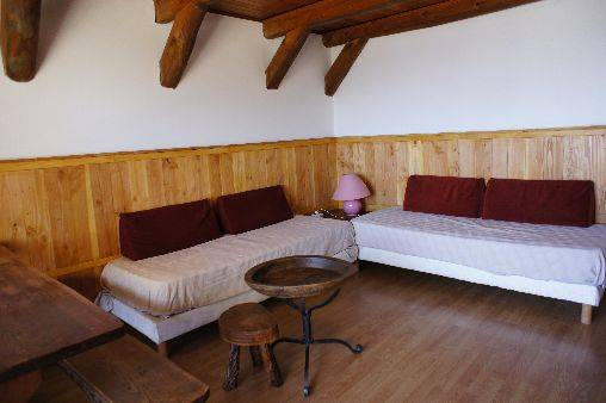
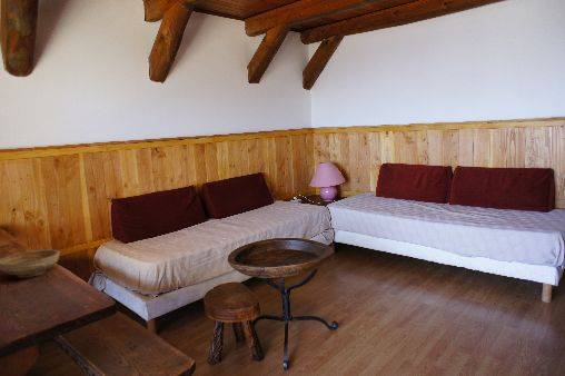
+ ceramic bowl [0,248,61,278]
